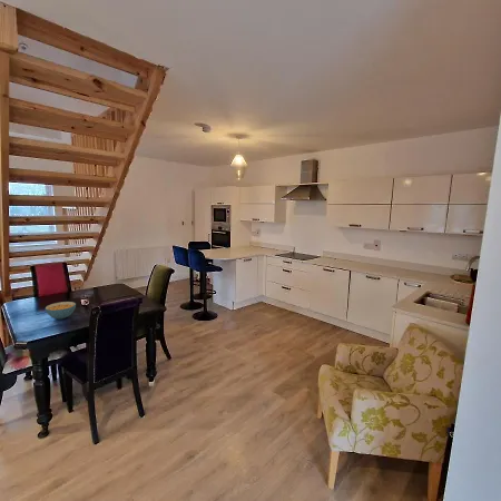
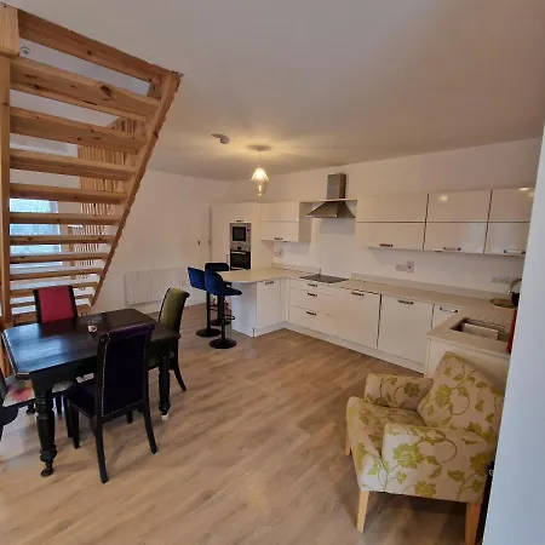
- cereal bowl [45,301,77,321]
